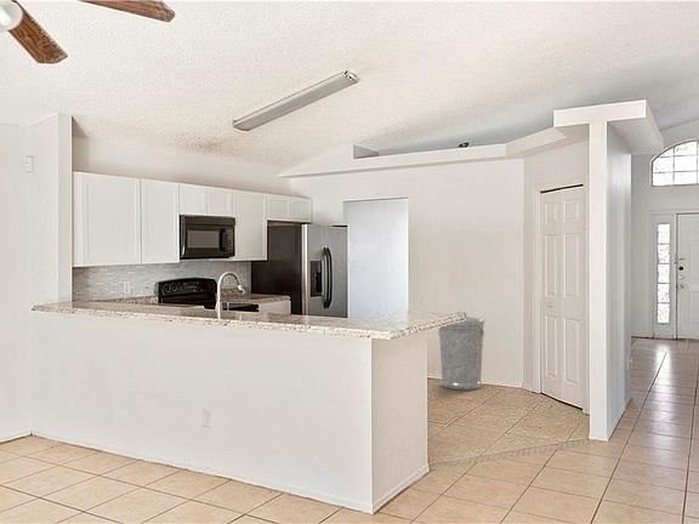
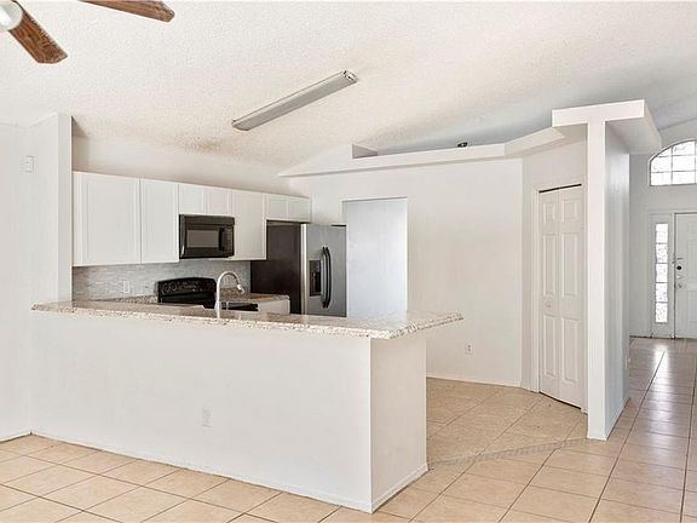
- trash can [437,311,485,392]
